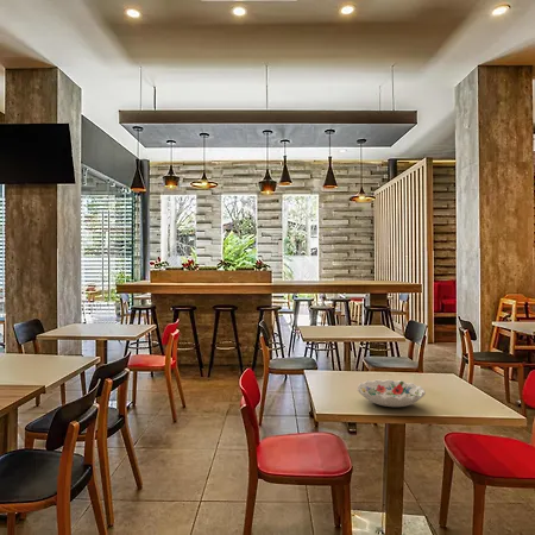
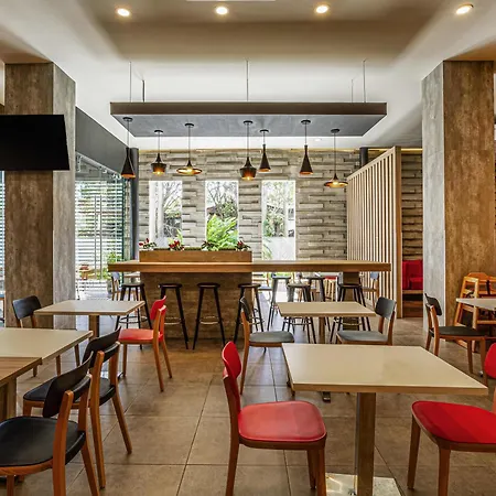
- decorative bowl [357,378,427,408]
